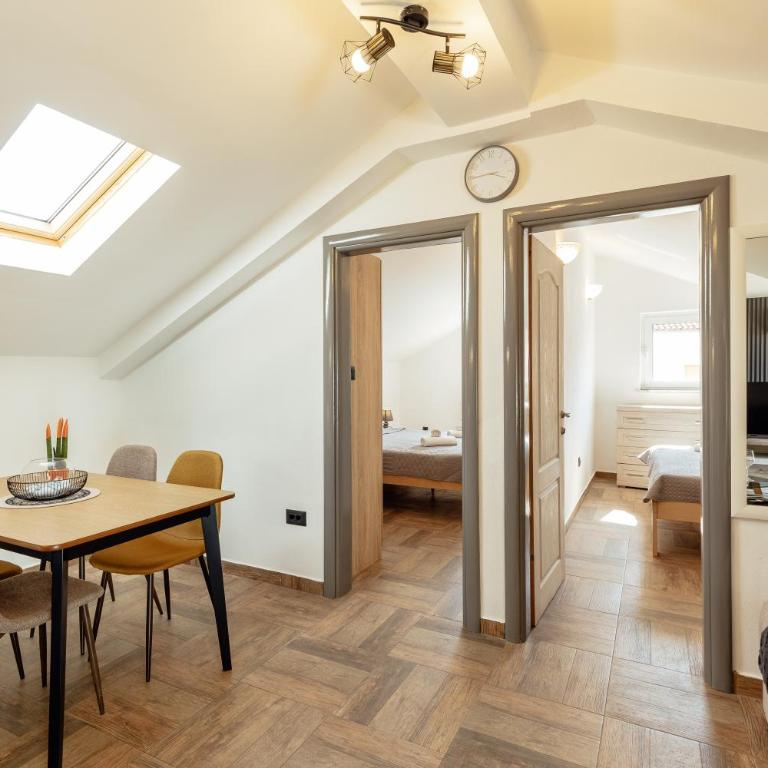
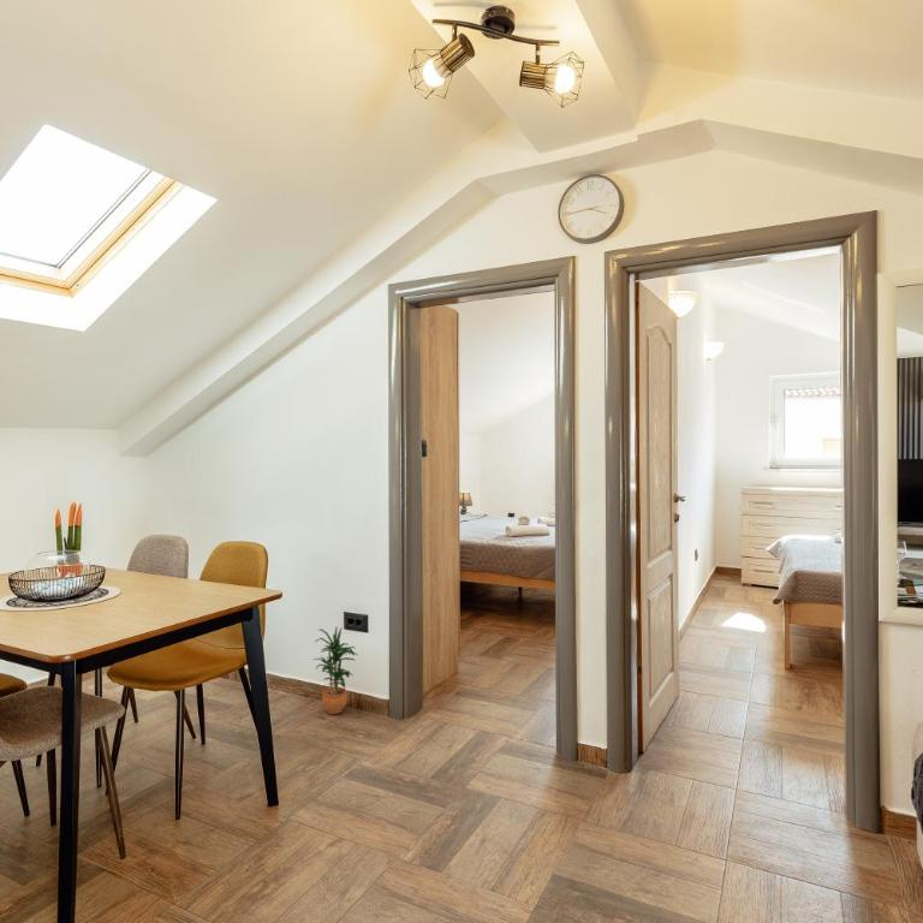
+ potted plant [312,626,359,715]
